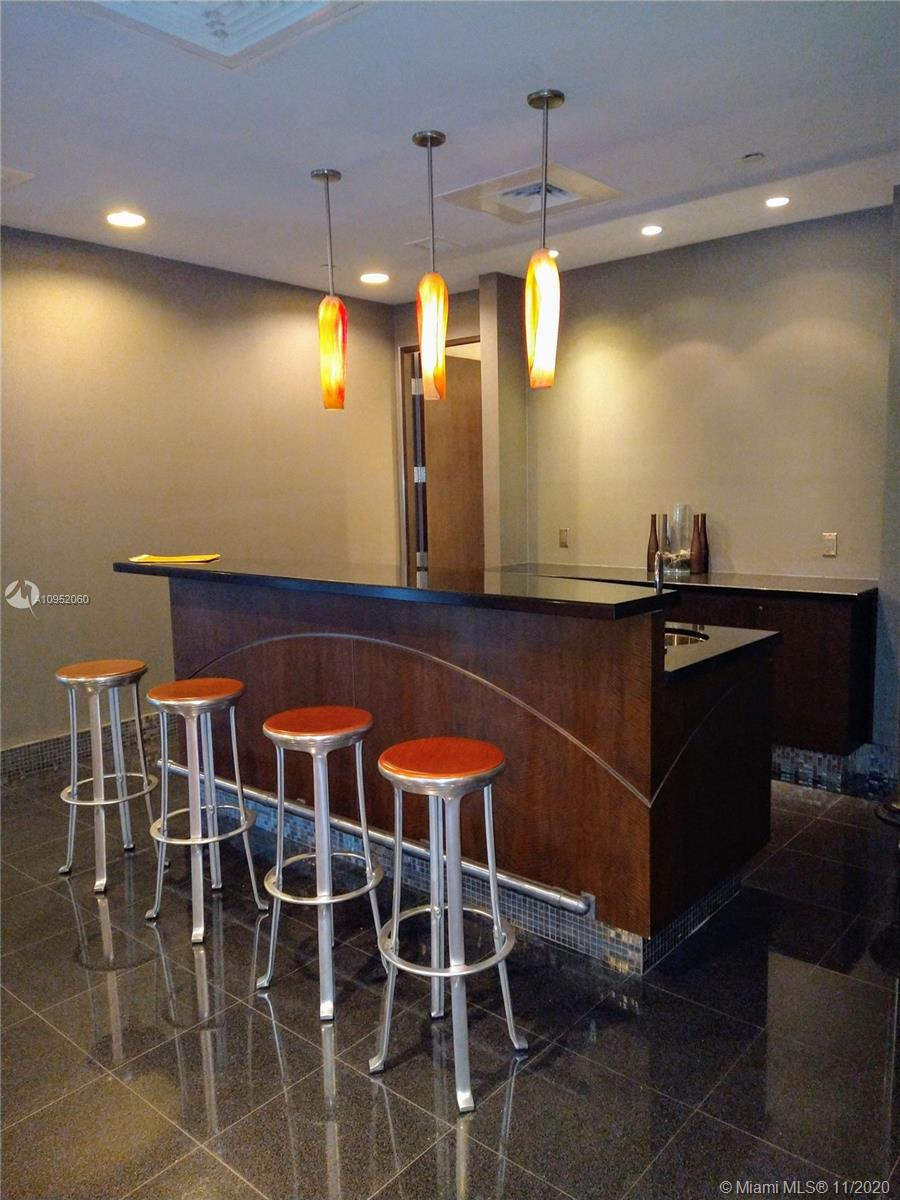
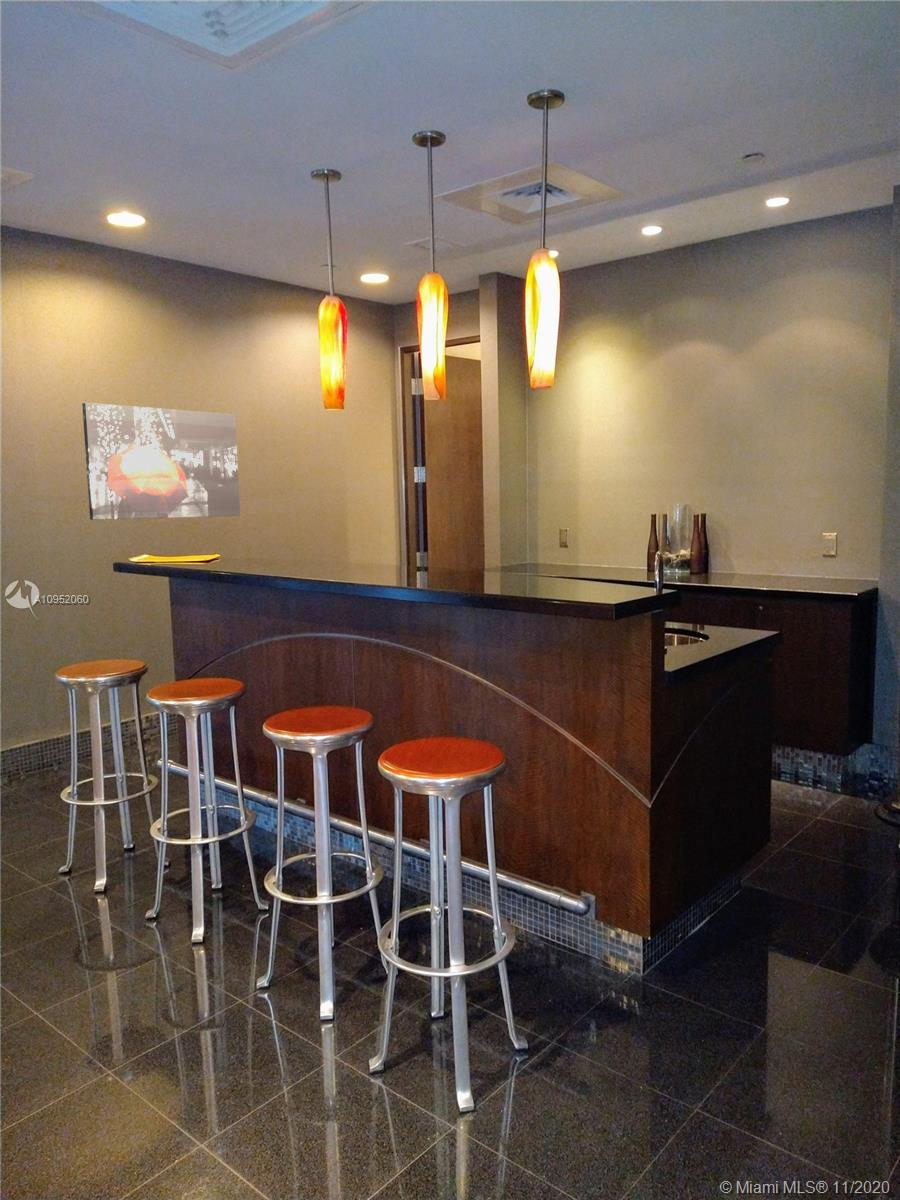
+ wall art [81,402,241,521]
